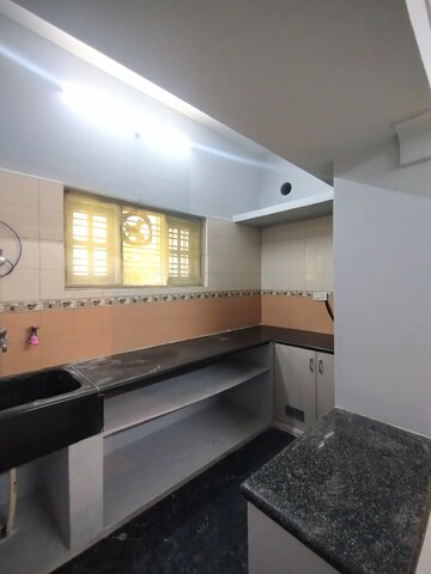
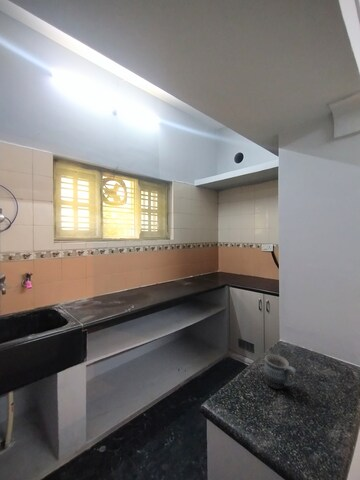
+ mug [263,353,297,391]
